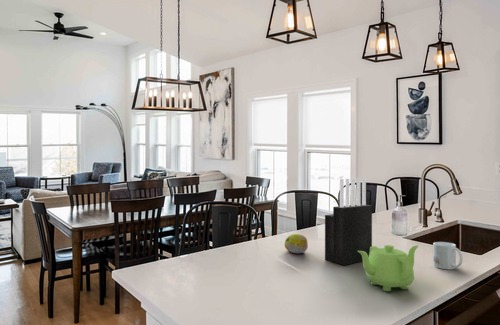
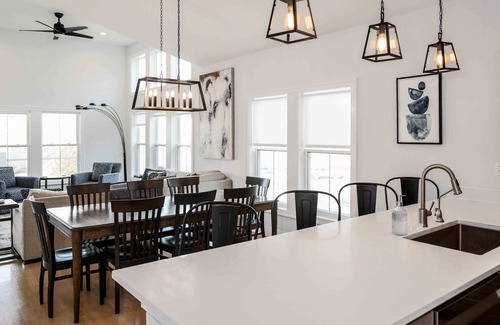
- fruit [283,233,309,255]
- teapot [358,244,420,292]
- mug [432,241,464,270]
- knife block [324,177,373,266]
